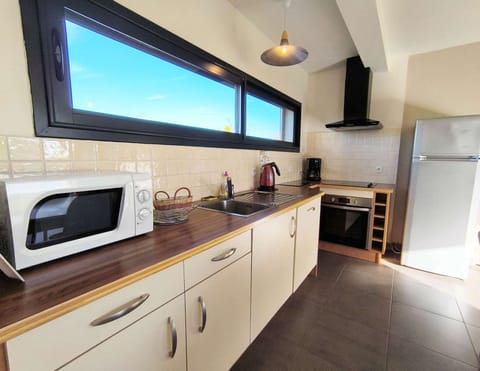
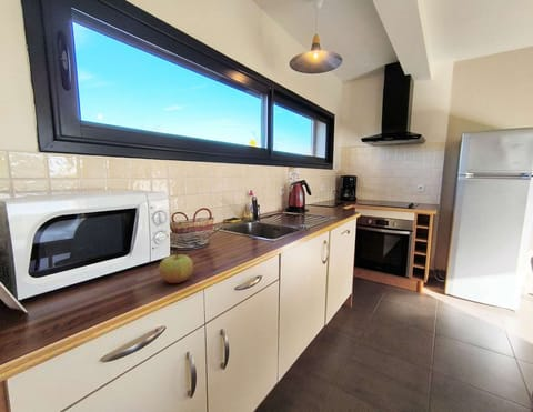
+ apple [158,253,194,284]
